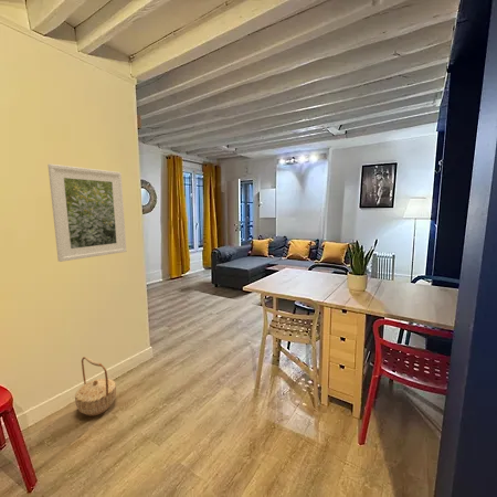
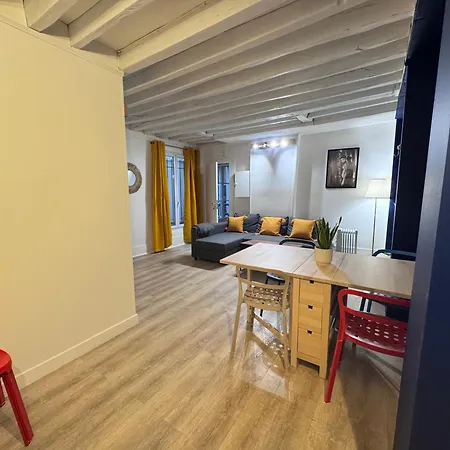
- basket [74,356,117,417]
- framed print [47,163,127,263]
